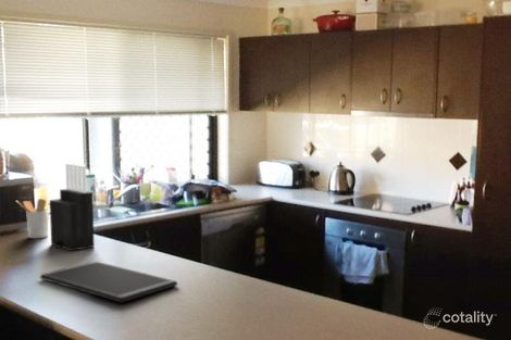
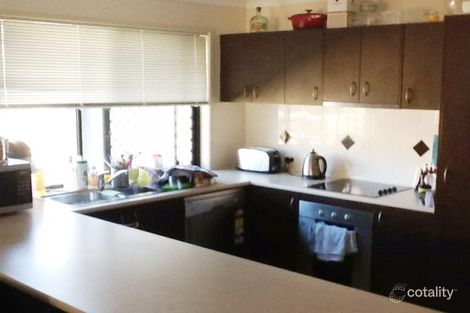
- cutting board [39,261,178,304]
- utensil holder [15,198,50,239]
- knife block [49,161,96,252]
